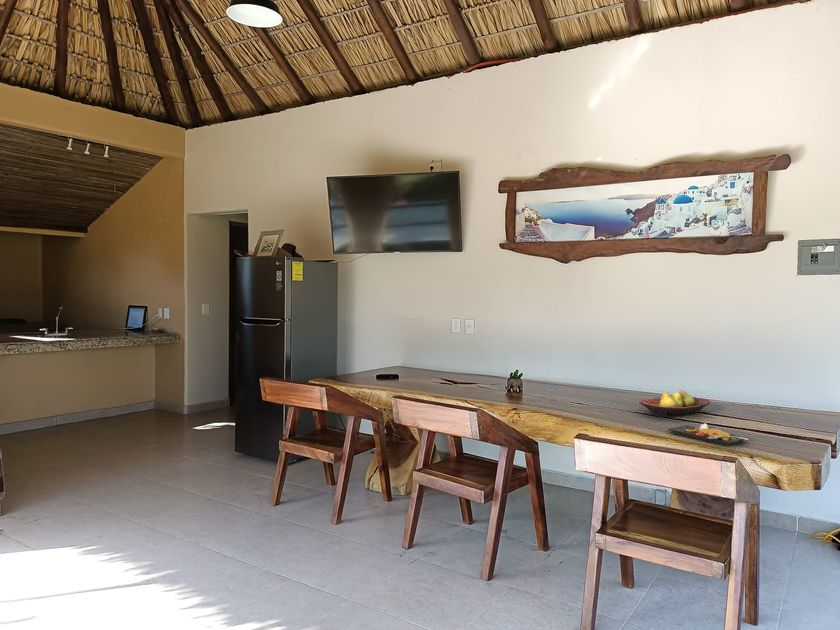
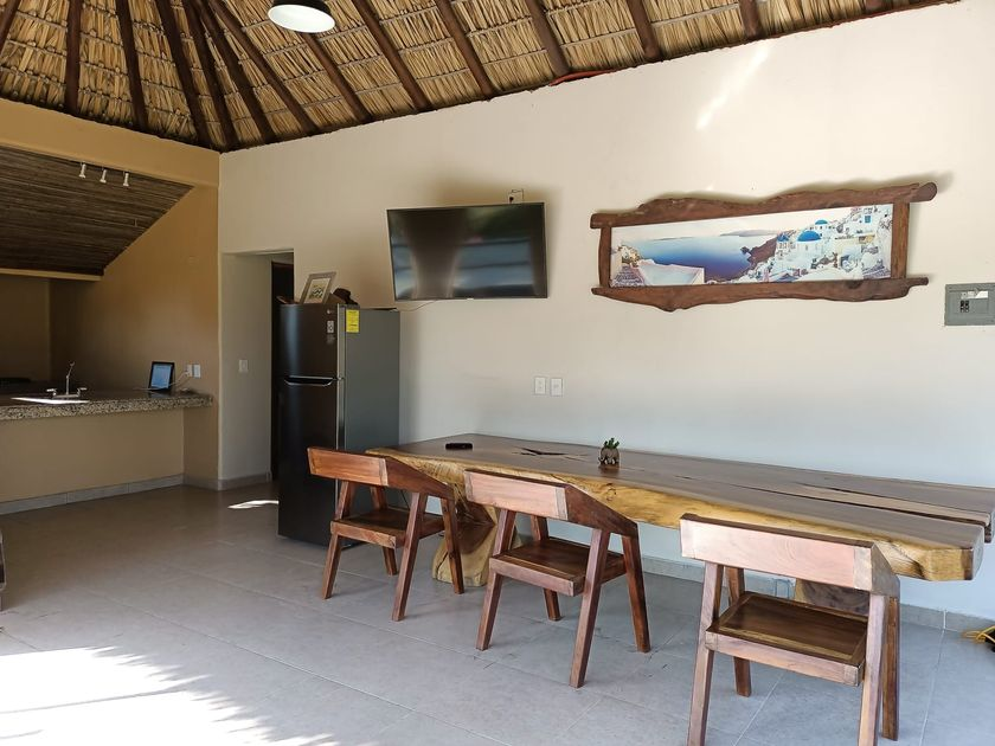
- fruit bowl [638,389,711,418]
- plate [667,422,751,446]
